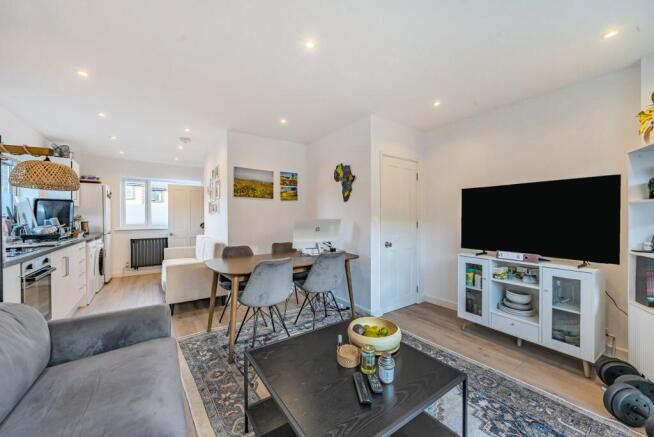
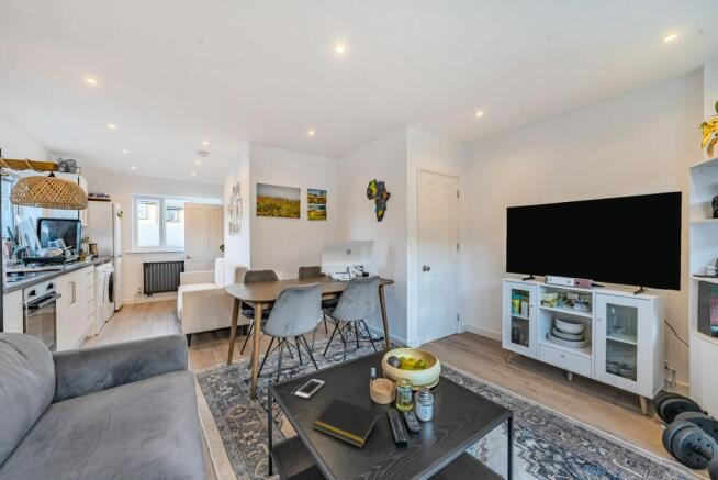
+ cell phone [294,378,325,399]
+ notepad [312,397,381,449]
